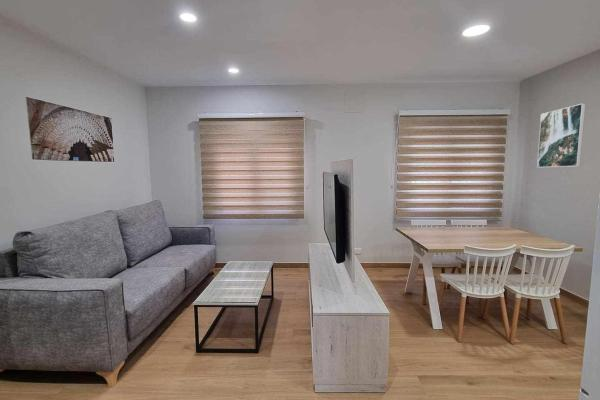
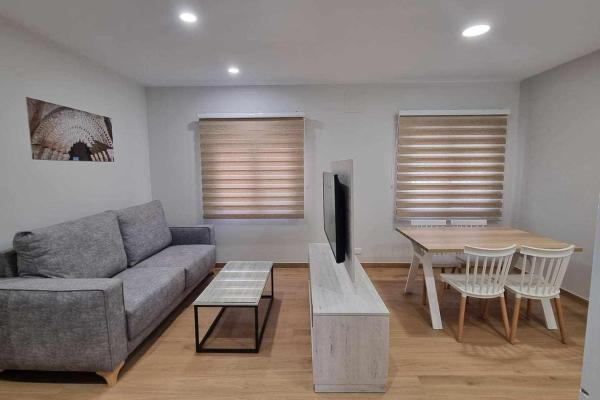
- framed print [536,103,586,168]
